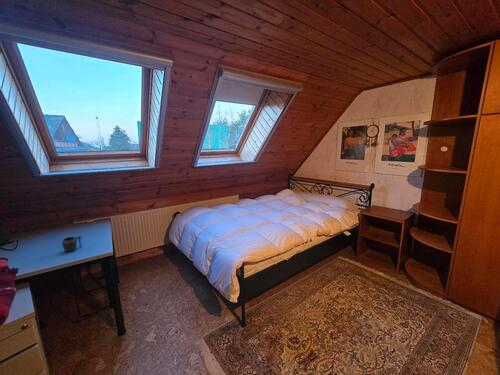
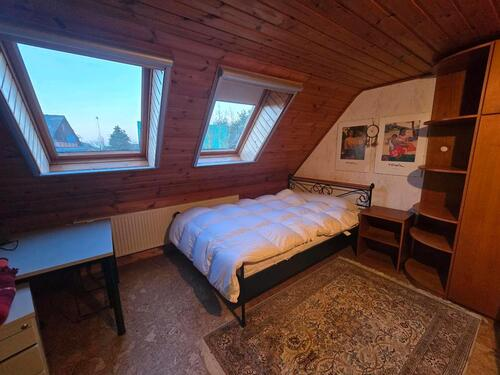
- mug [61,235,83,253]
